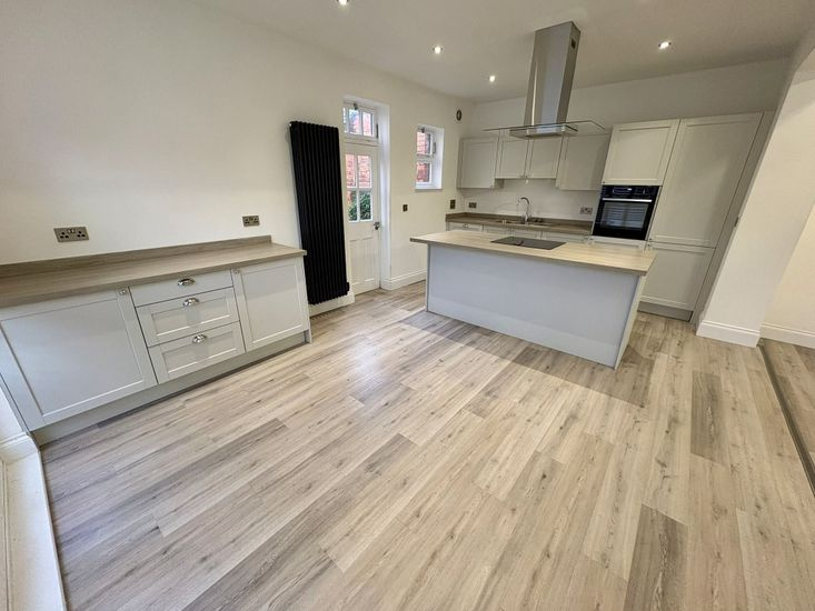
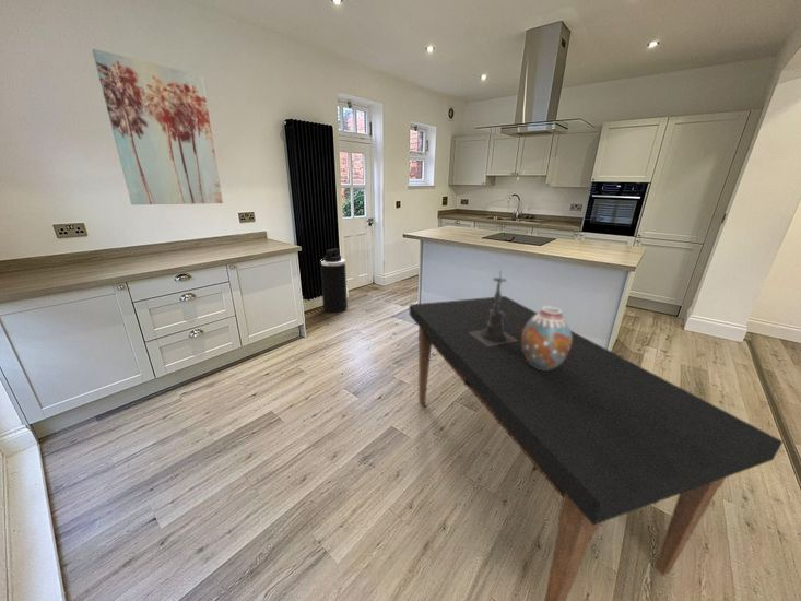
+ dining table [408,295,784,601]
+ candle holder [469,268,518,346]
+ wall art [92,48,224,205]
+ vase [522,305,572,370]
+ trash can [320,247,349,314]
